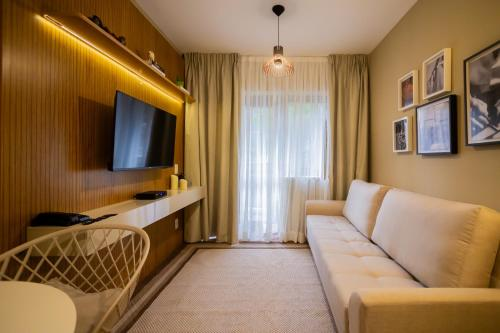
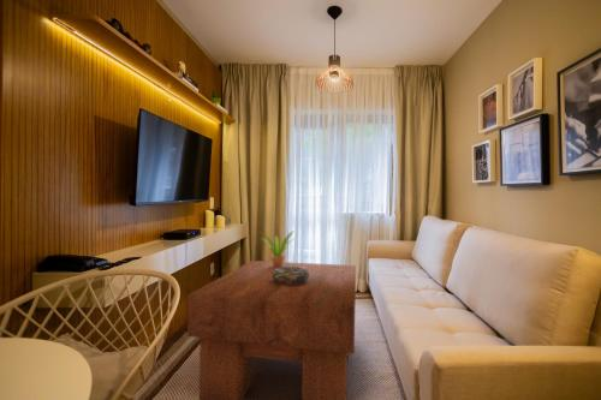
+ coffee table [186,259,357,400]
+ potted plant [260,229,297,267]
+ decorative bowl [272,265,309,285]
